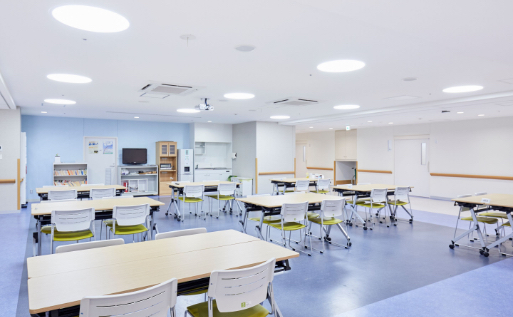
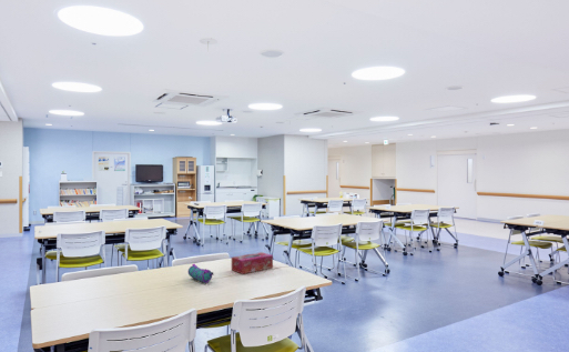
+ pencil case [187,263,215,284]
+ tissue box [231,251,274,275]
